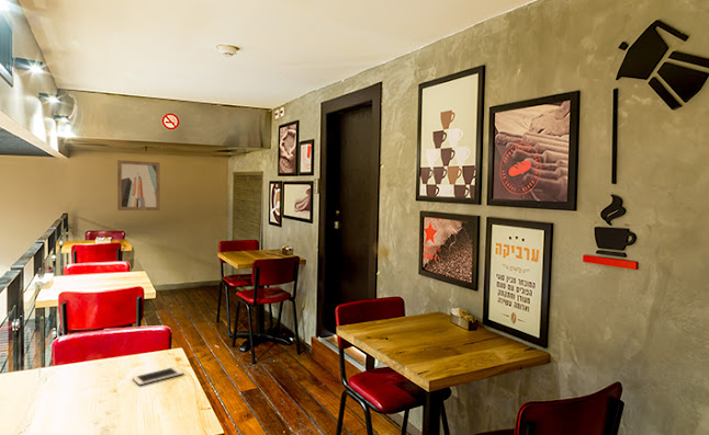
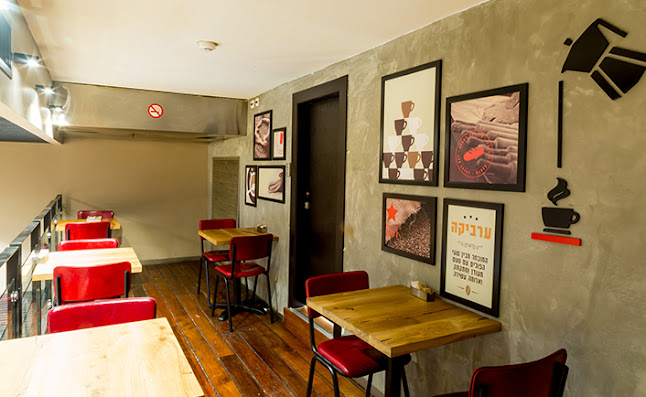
- cell phone [132,366,185,386]
- wall art [116,159,161,211]
